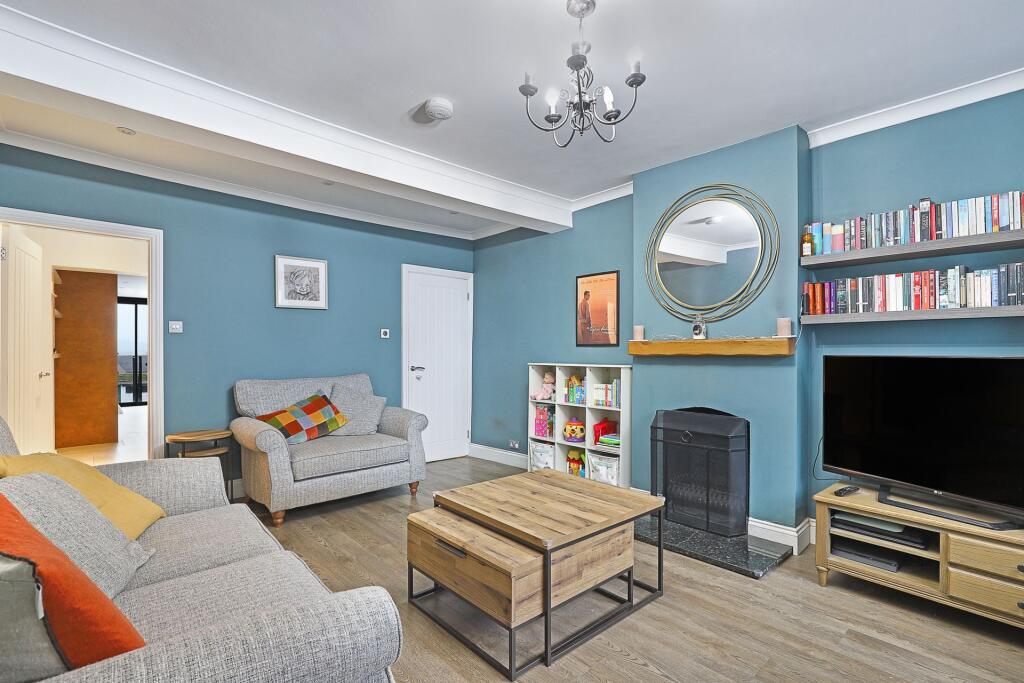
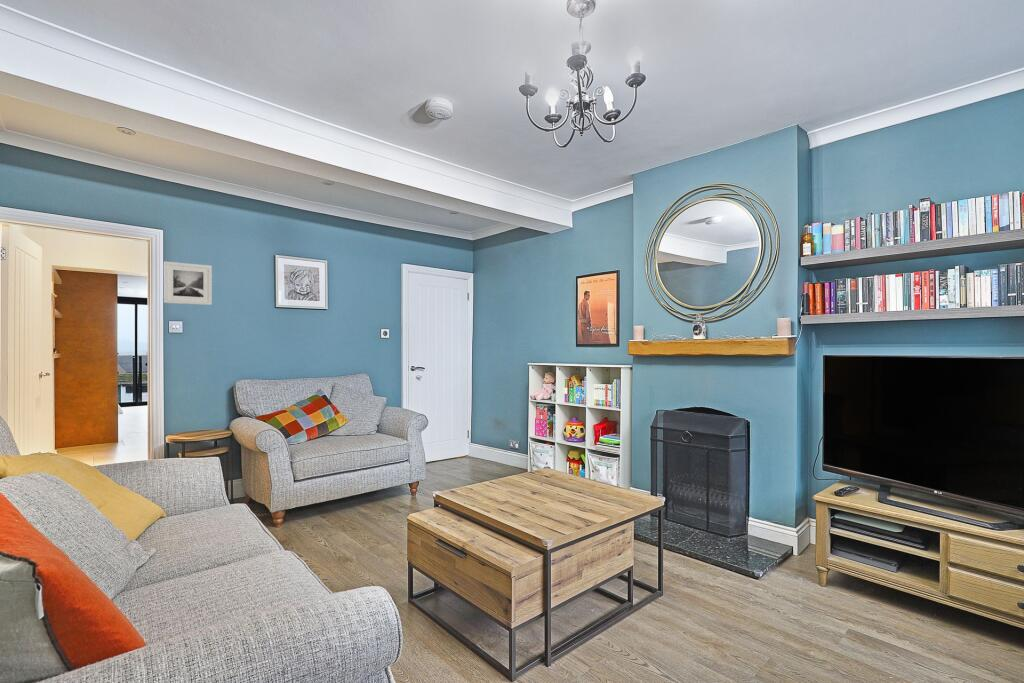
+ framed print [163,261,213,306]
